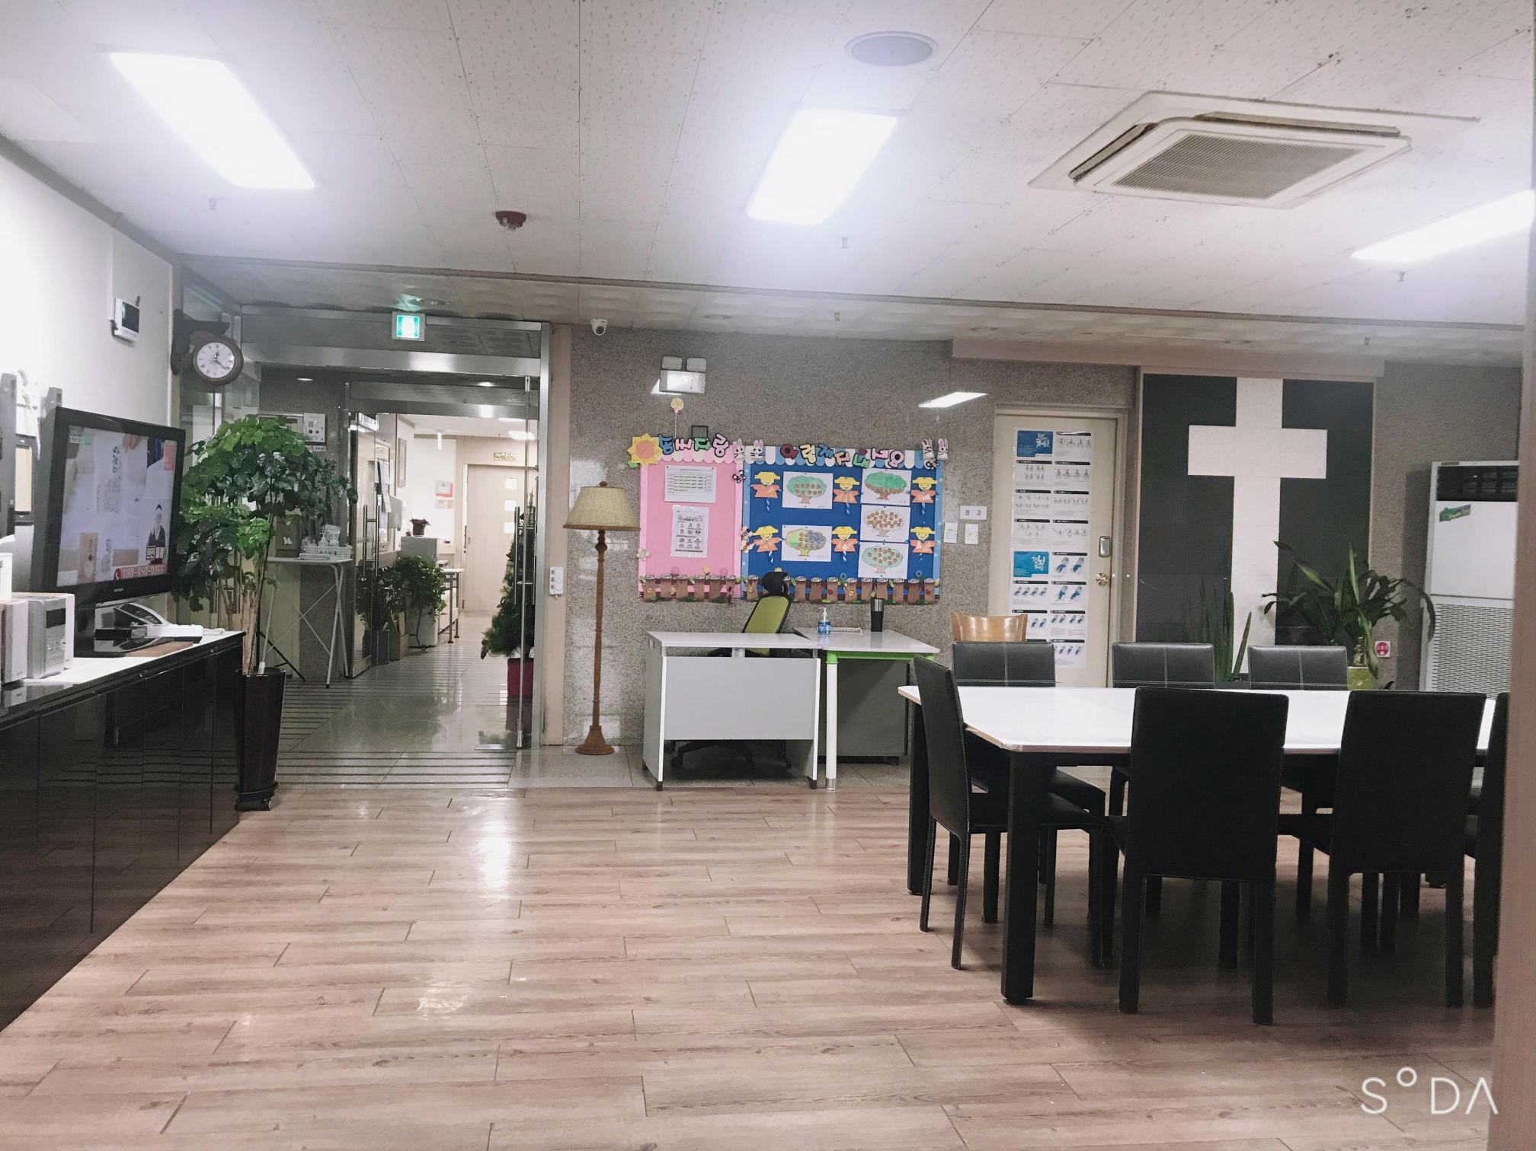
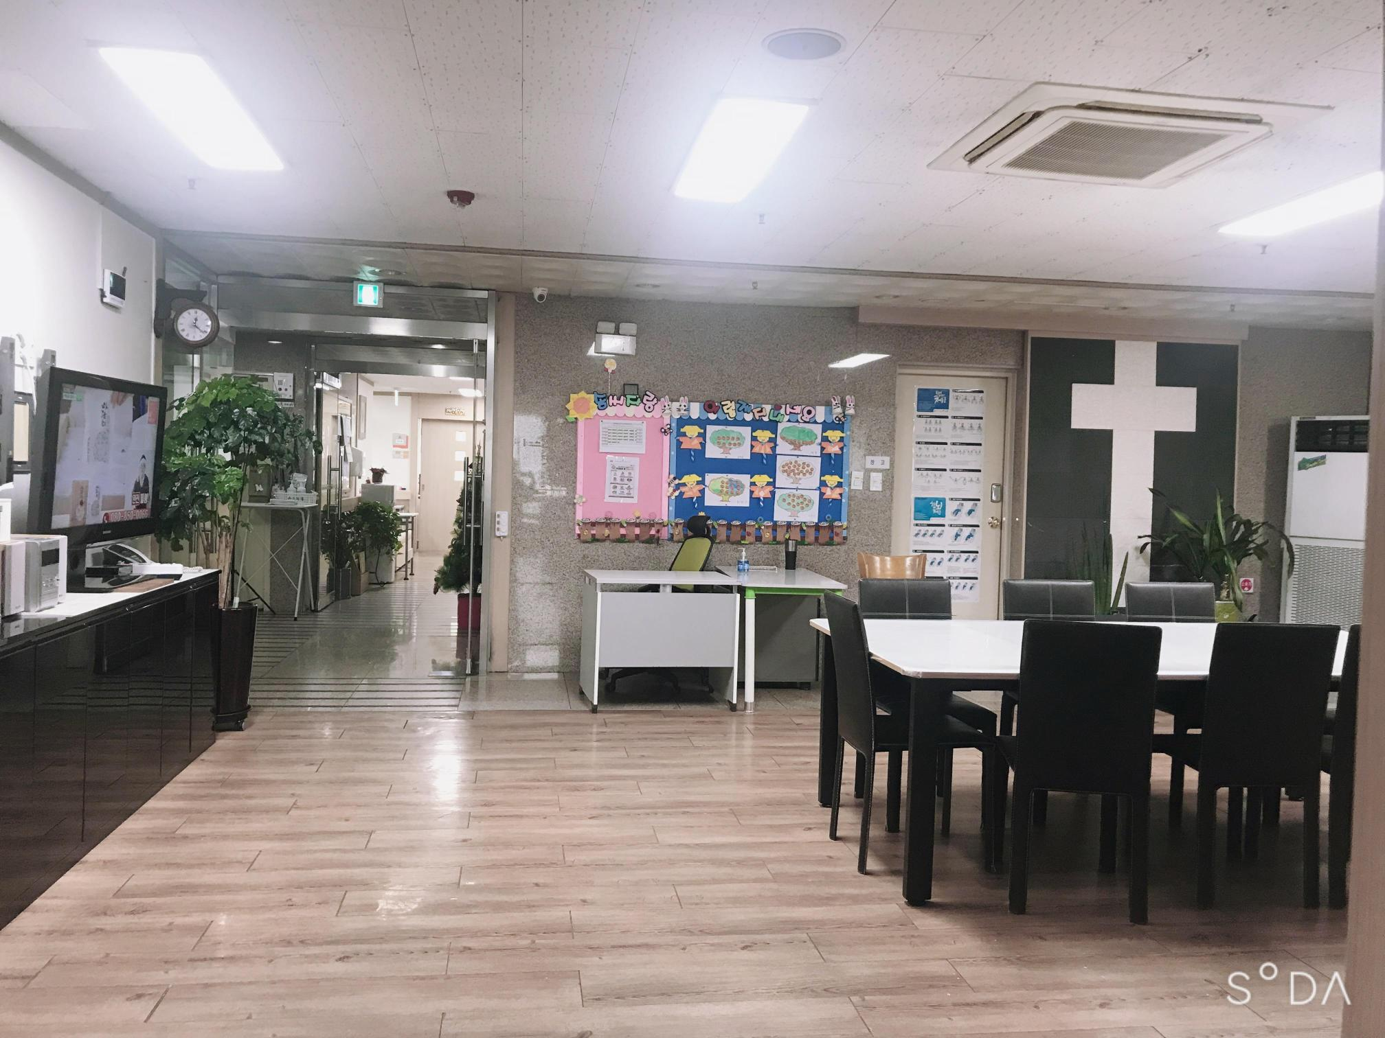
- floor lamp [562,480,641,756]
